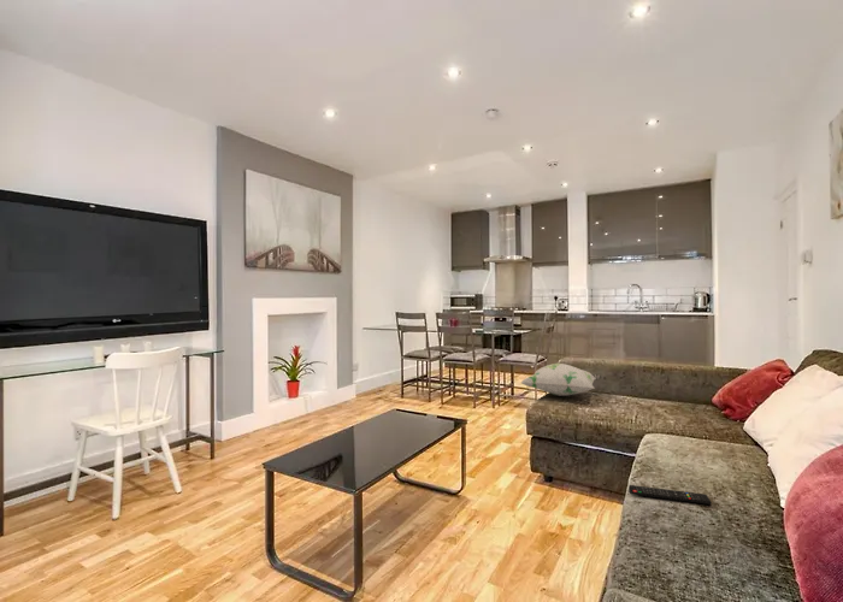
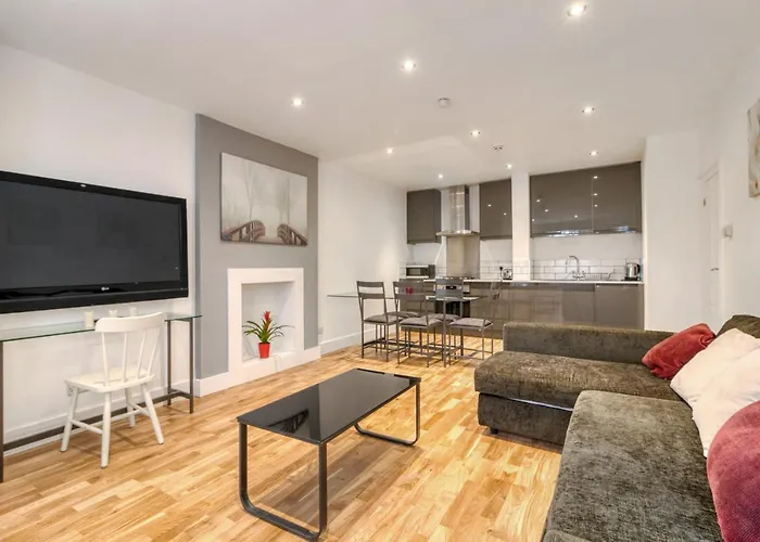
- remote control [627,484,713,506]
- decorative pillow [520,362,603,397]
